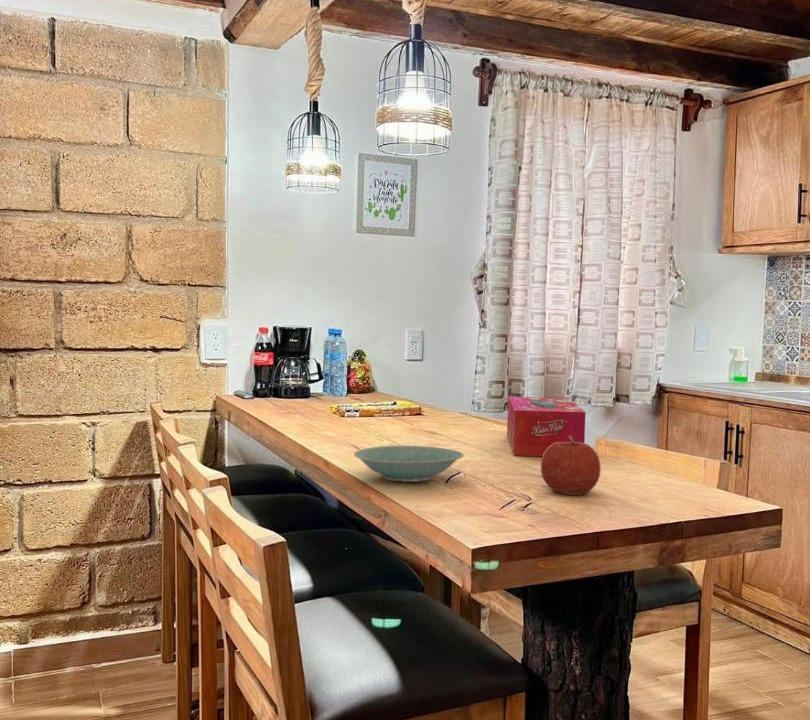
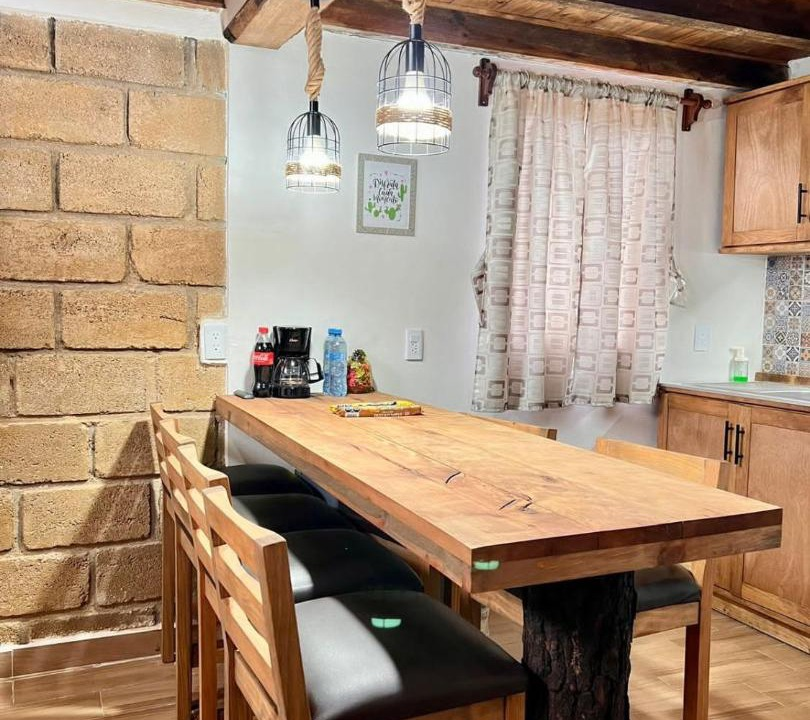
- tissue box [506,396,586,457]
- bowl [353,445,465,483]
- fruit [540,436,602,496]
